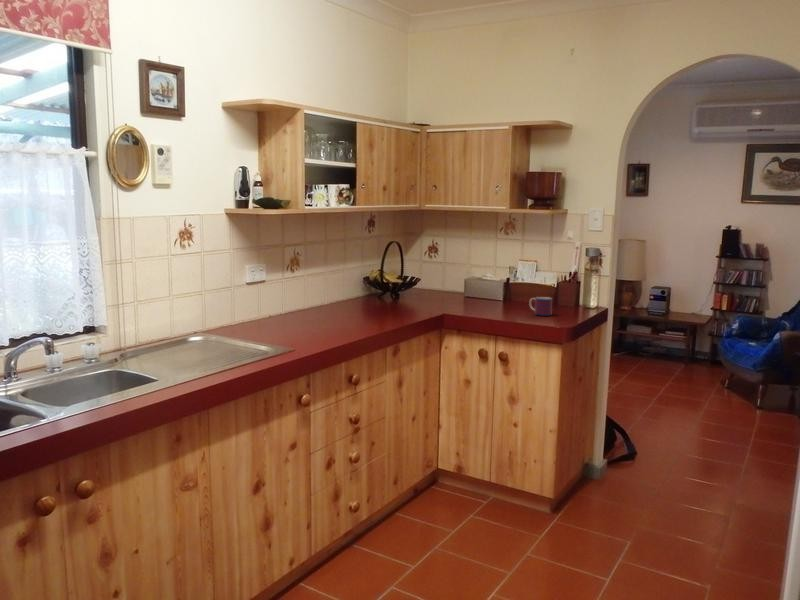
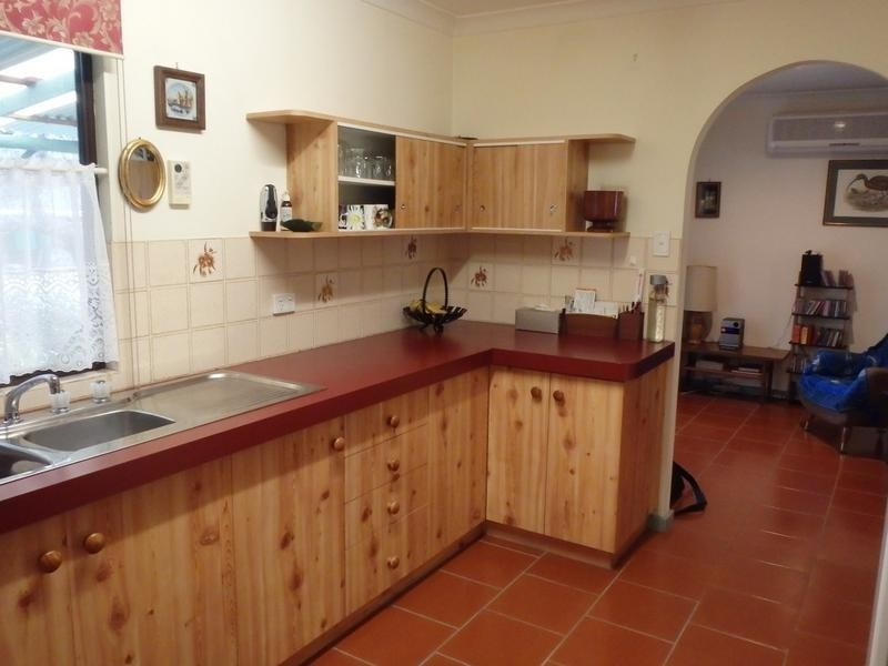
- mug [528,296,553,317]
